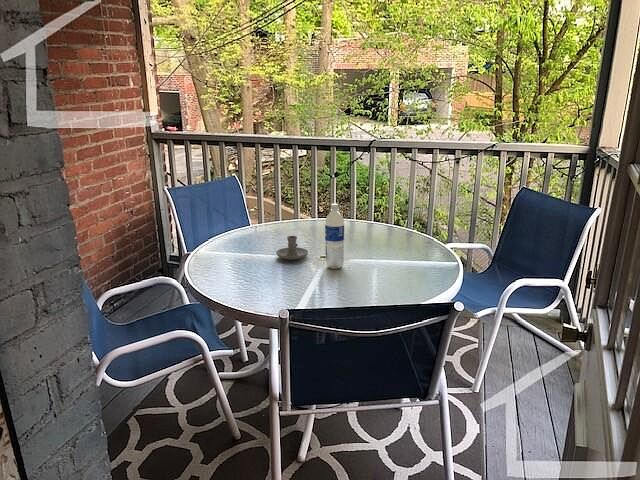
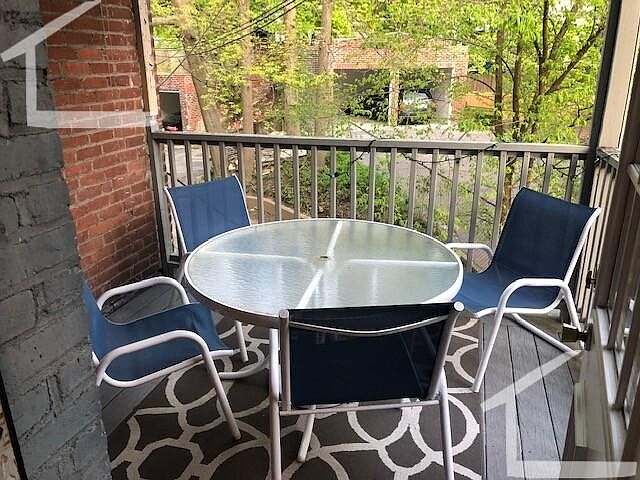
- candle holder [275,235,309,260]
- water bottle [324,203,345,270]
